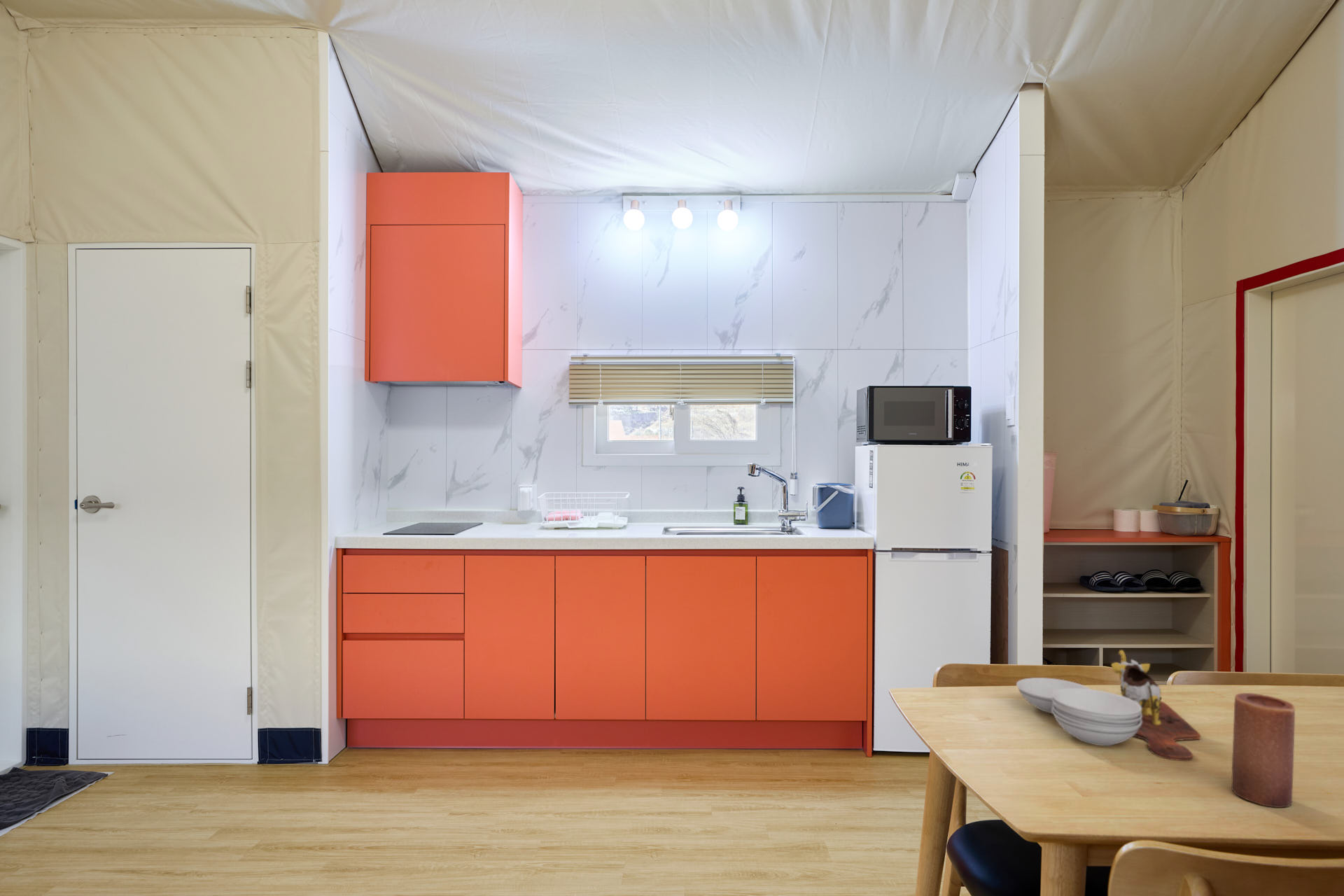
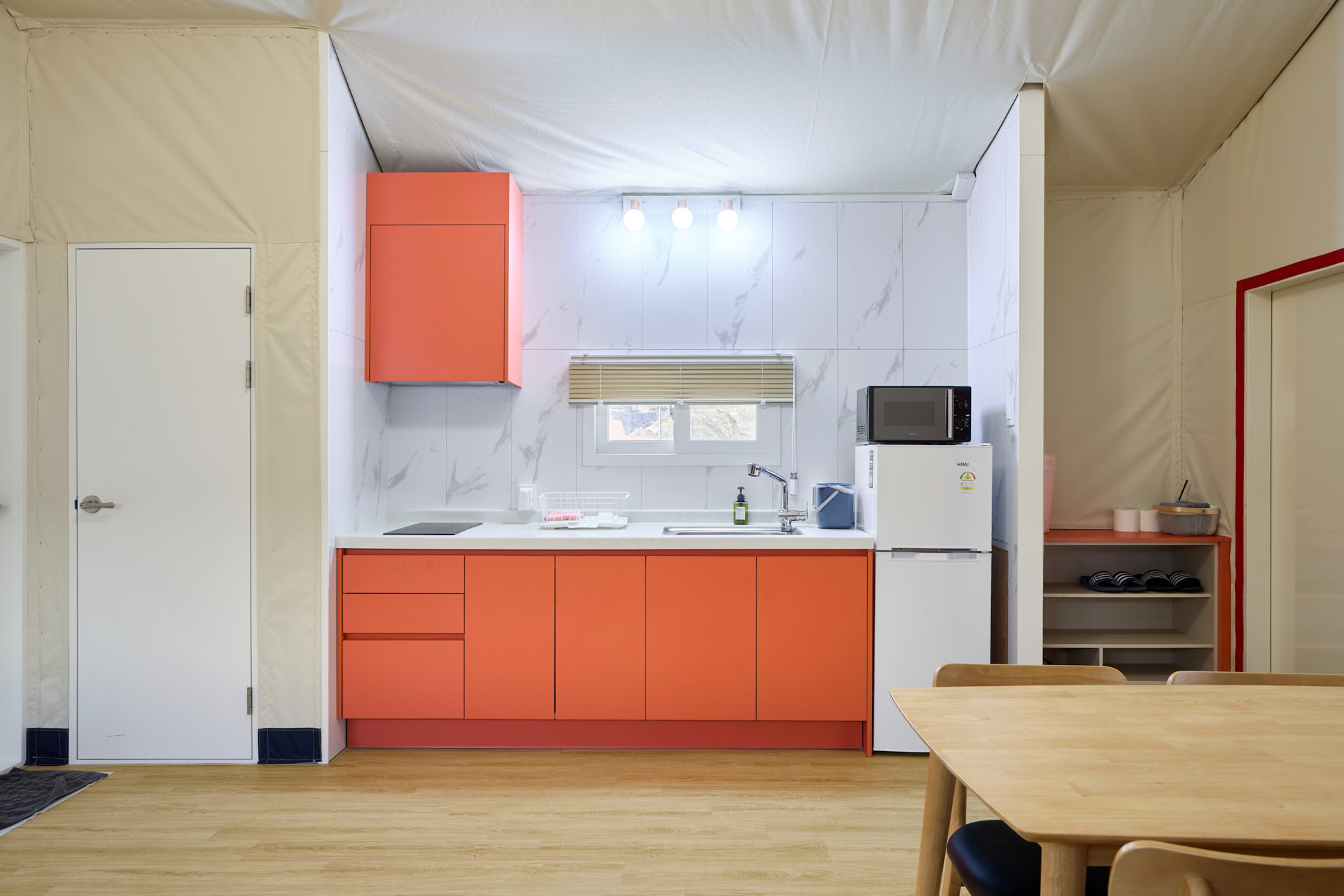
- cutting board [1016,650,1201,762]
- candle [1231,692,1296,809]
